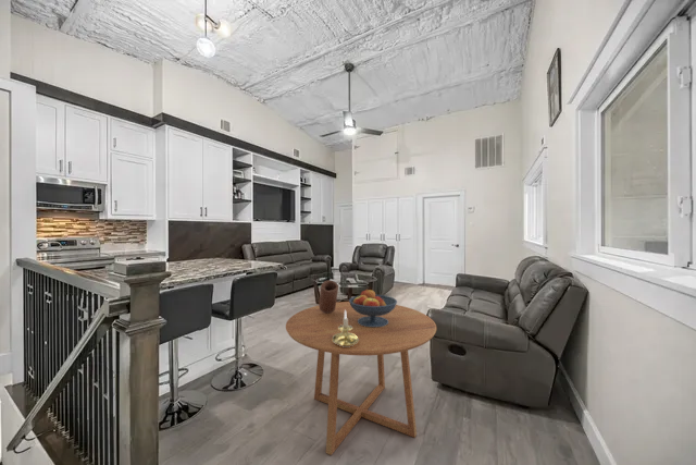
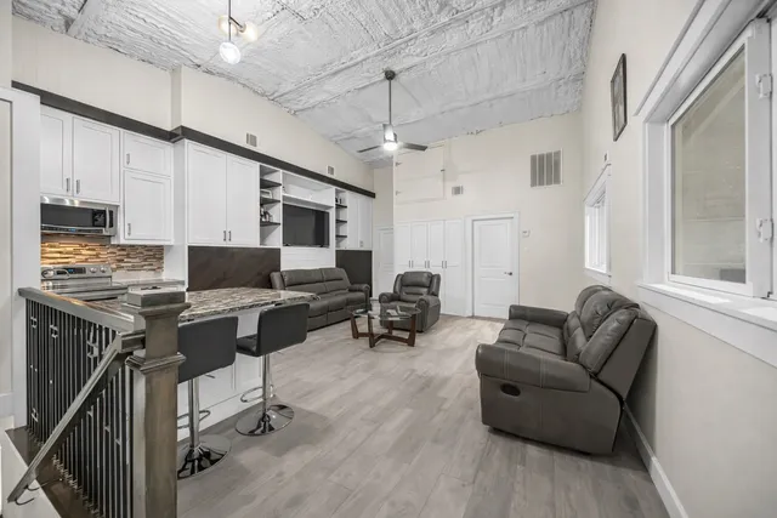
- dining table [285,301,437,456]
- vase [318,280,339,314]
- fruit bowl [348,287,398,327]
- candle holder [333,310,359,347]
